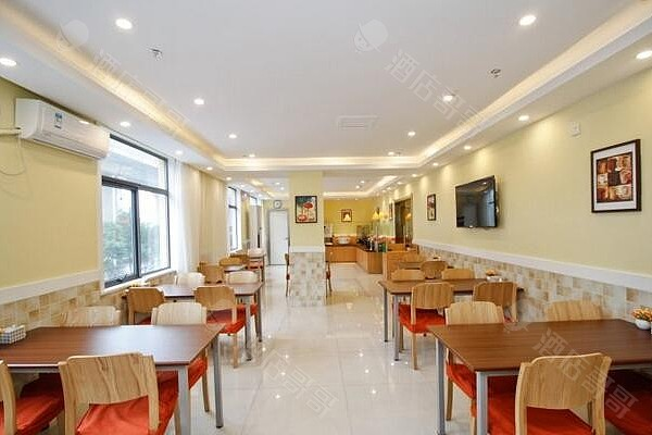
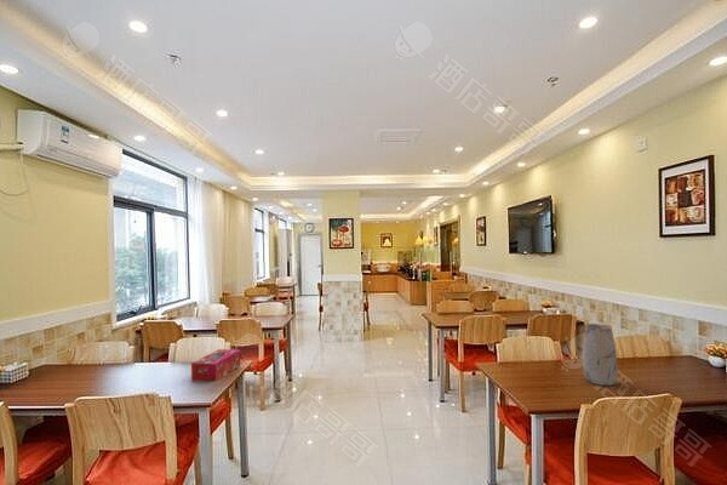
+ vase [582,323,619,387]
+ tissue box [190,348,241,382]
